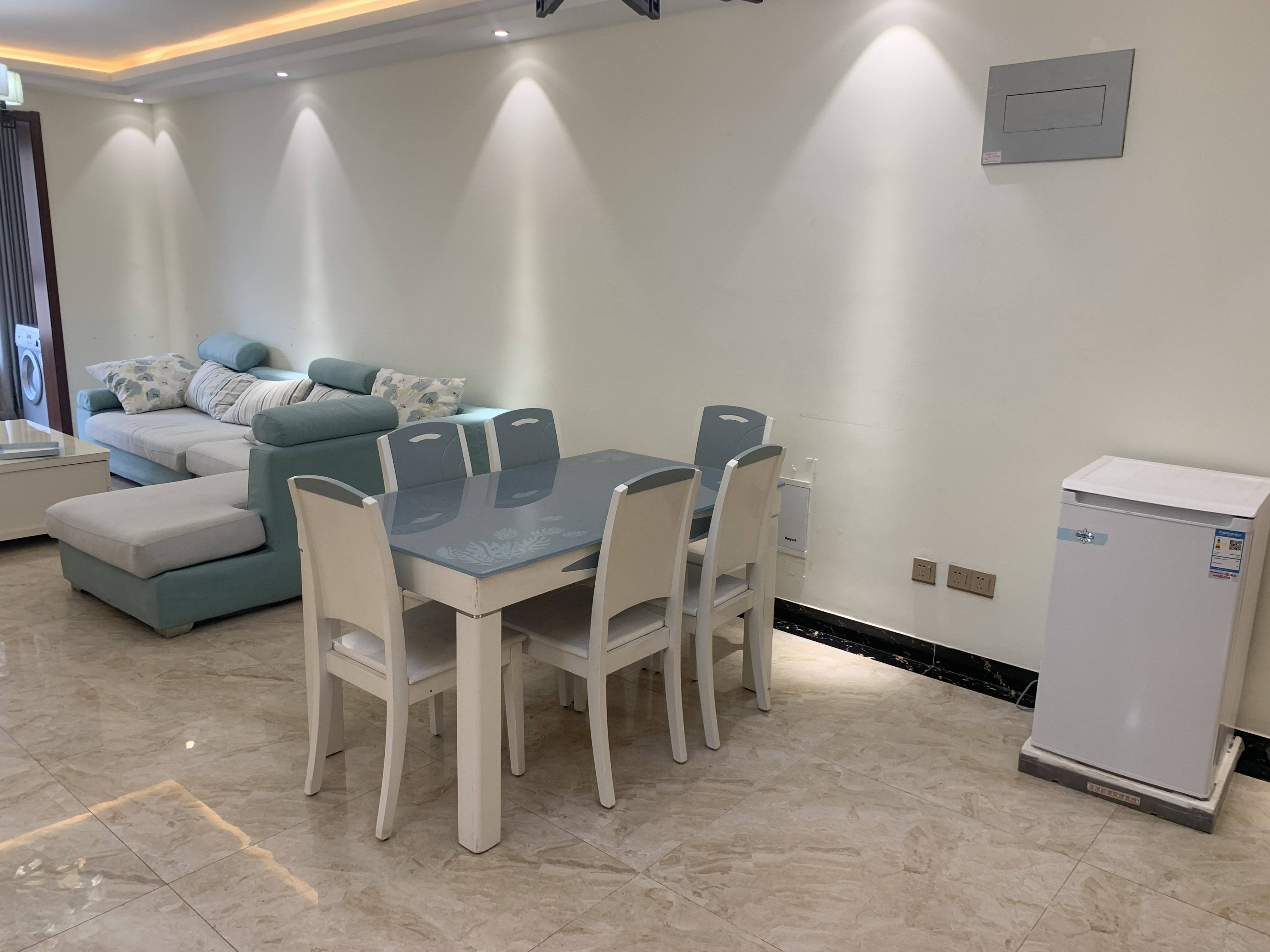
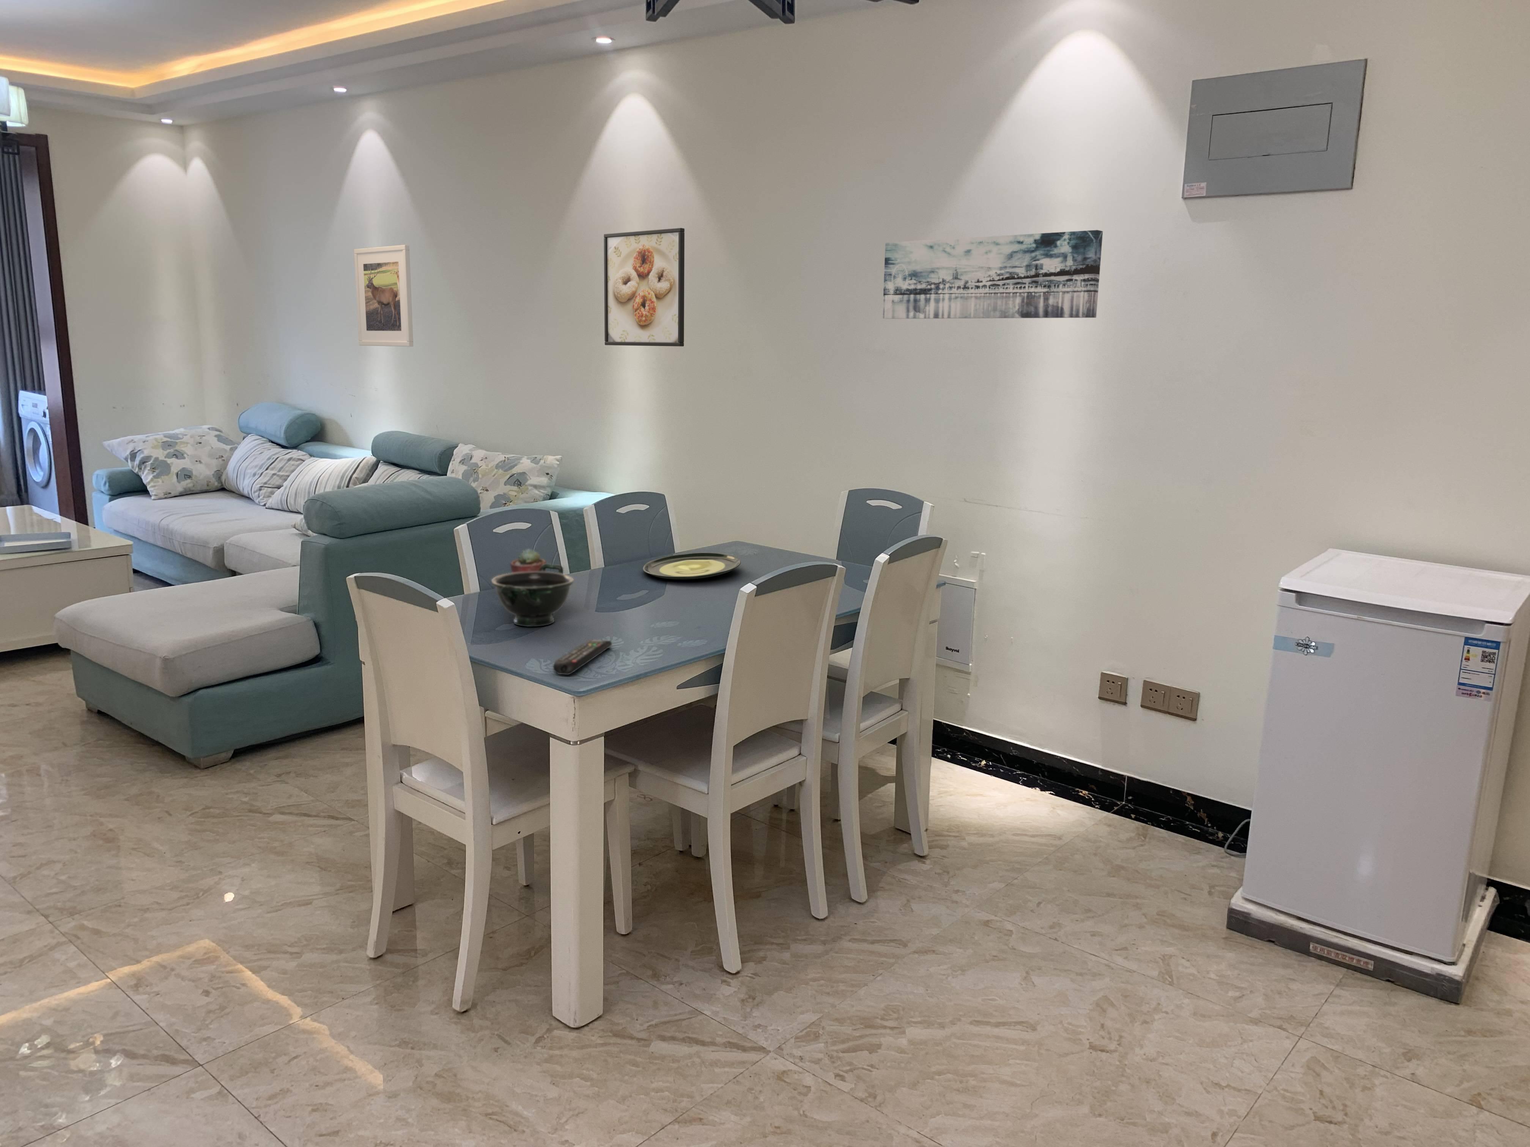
+ wall art [882,229,1104,319]
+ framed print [604,228,685,347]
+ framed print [354,245,413,347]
+ remote control [553,639,612,675]
+ potted succulent [510,548,547,572]
+ bowl [492,563,575,627]
+ plate [643,552,741,580]
